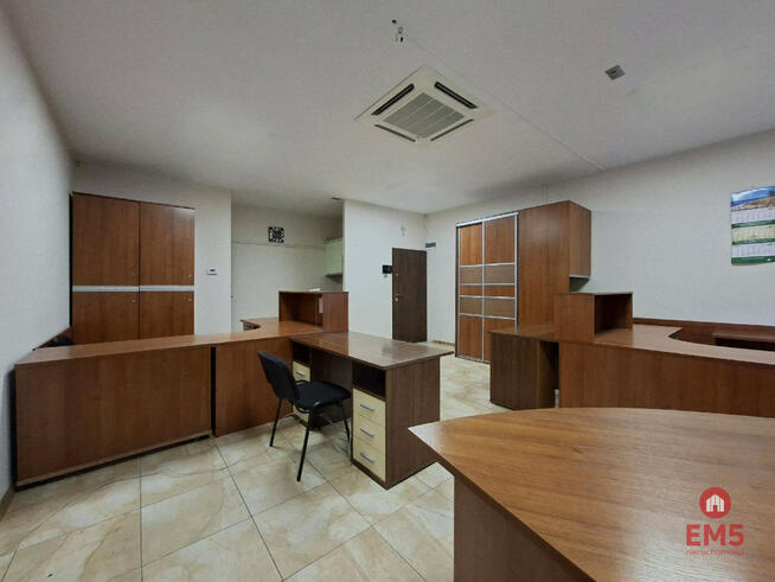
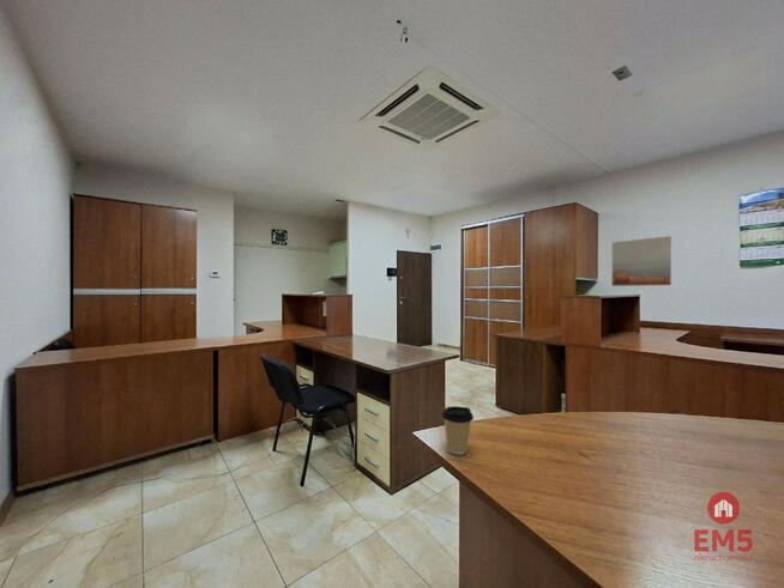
+ coffee cup [441,405,475,456]
+ wall art [610,235,673,287]
